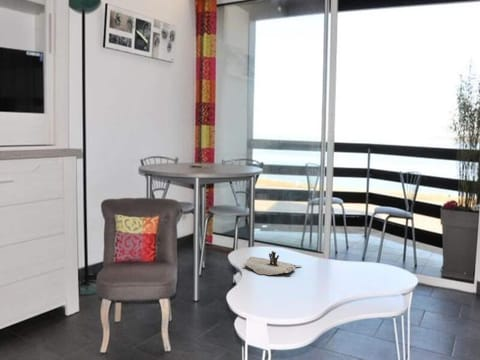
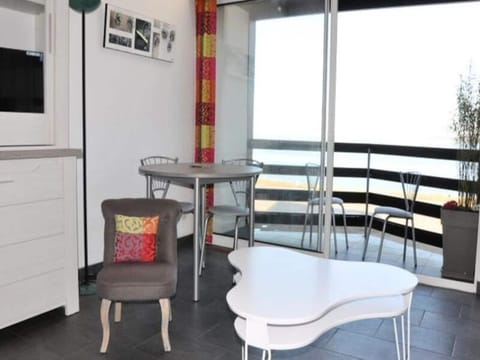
- magazine [242,250,302,276]
